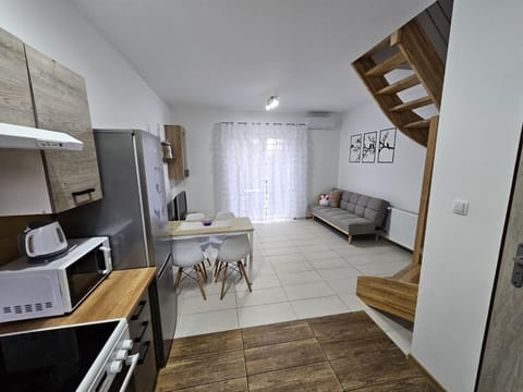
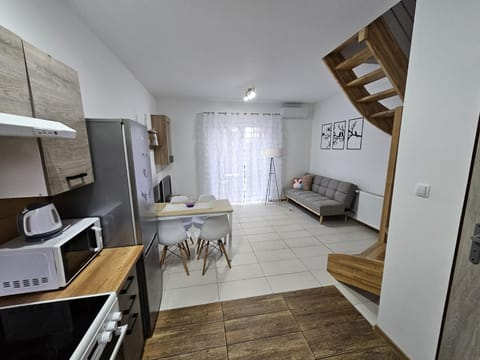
+ floor lamp [261,147,293,211]
